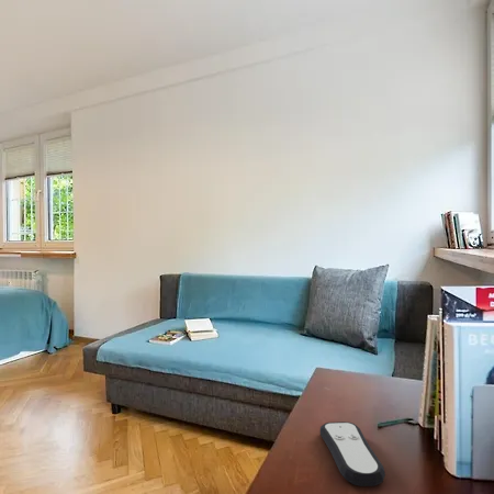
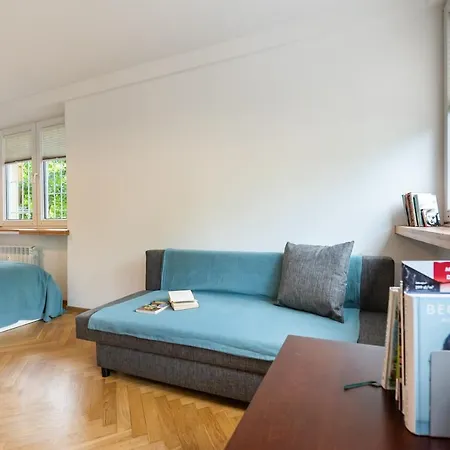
- remote control [318,420,386,487]
